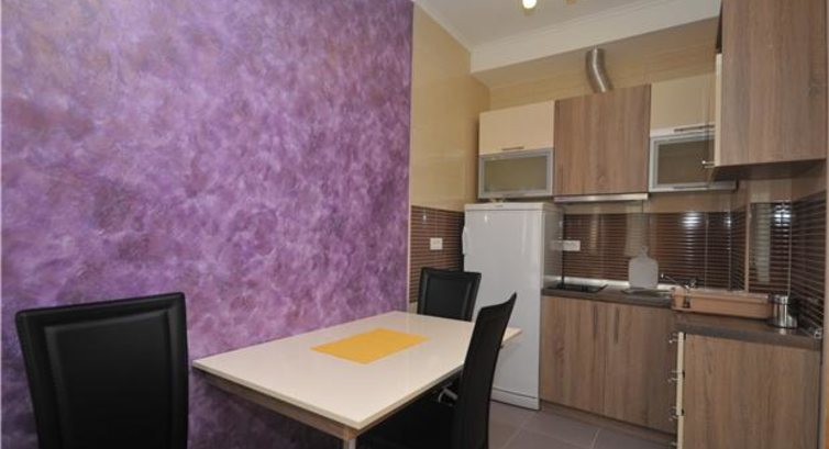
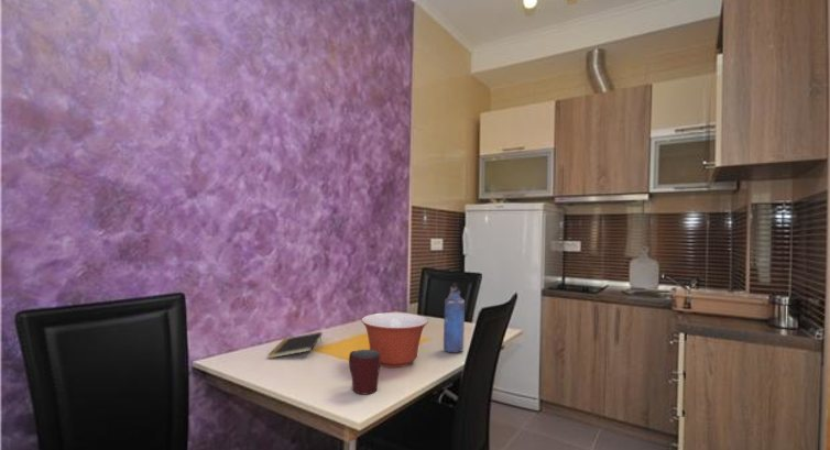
+ mixing bowl [360,311,429,369]
+ notepad [266,331,324,360]
+ water bottle [443,282,466,354]
+ mug [348,349,381,395]
